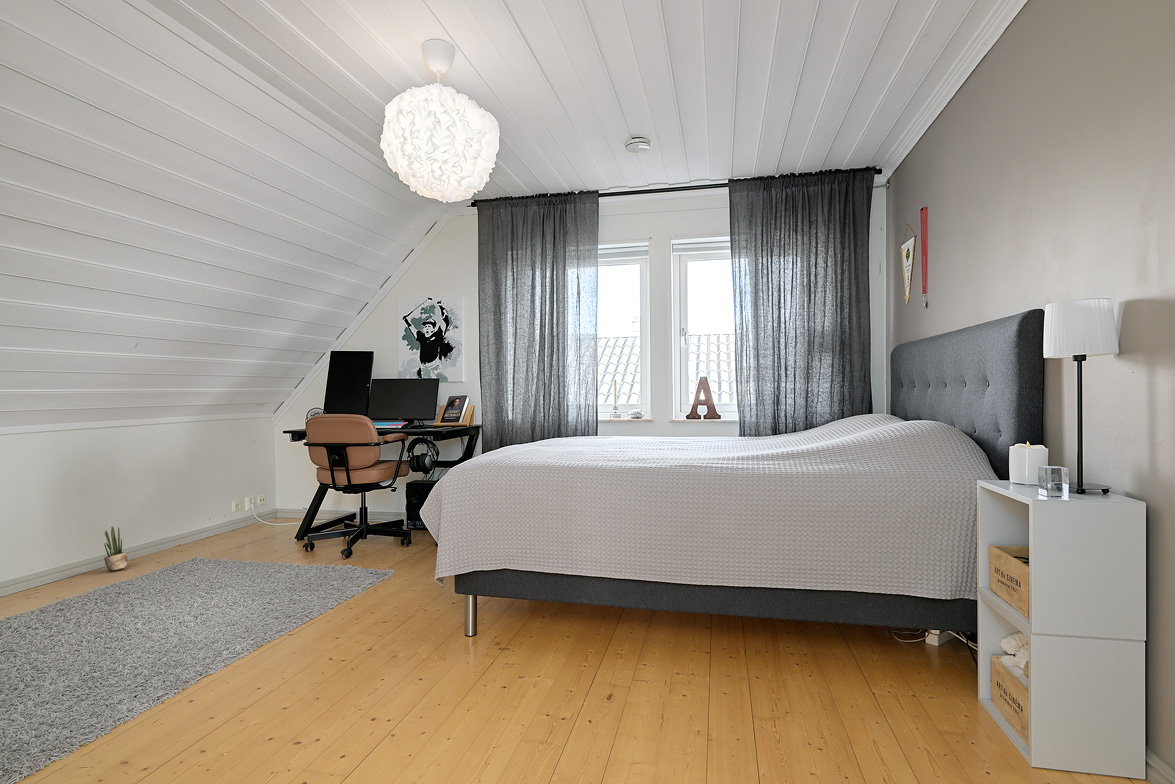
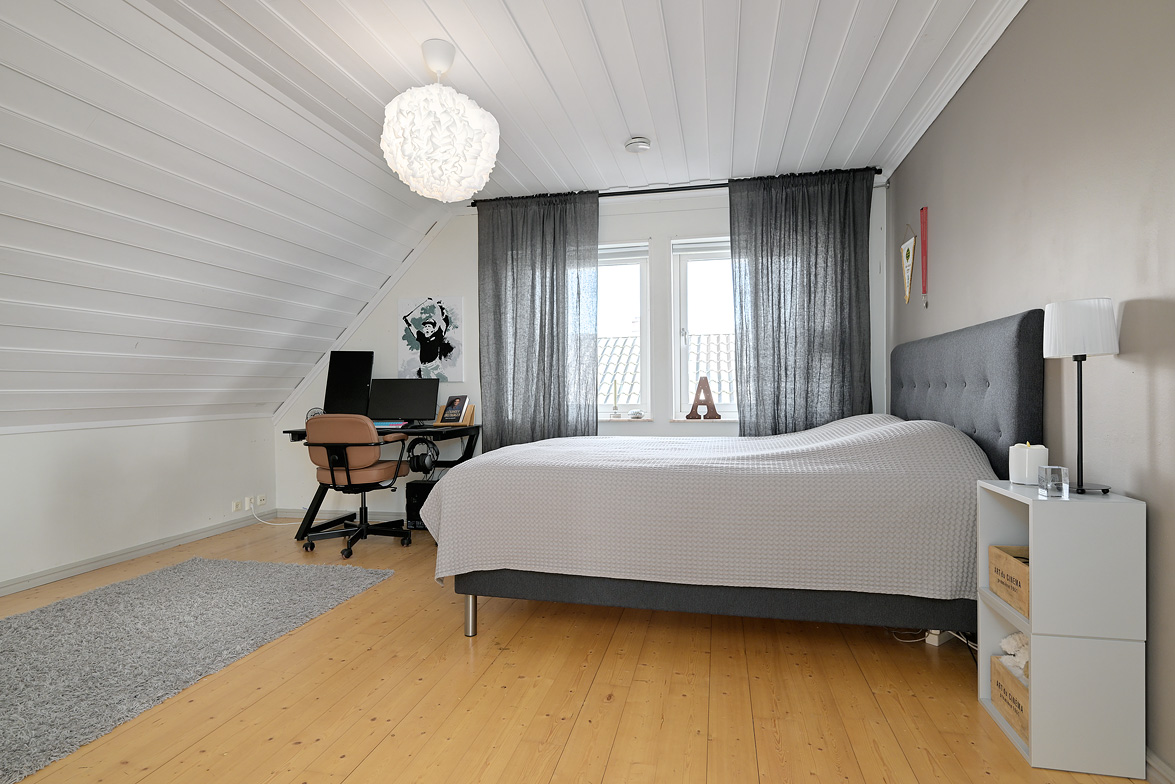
- potted plant [103,525,129,572]
